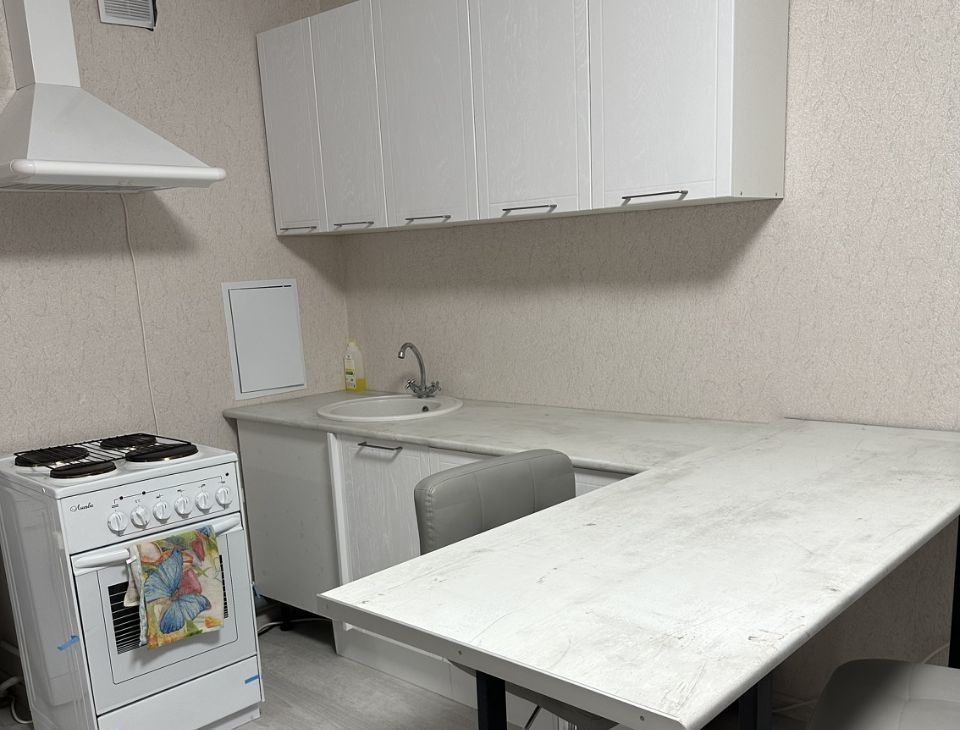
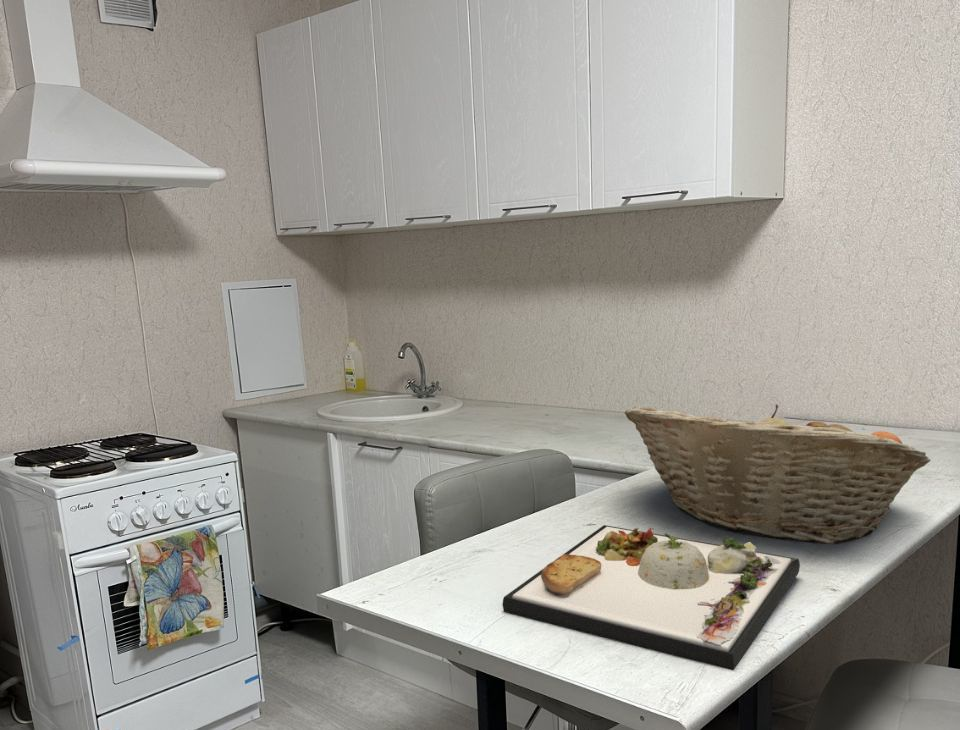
+ dinner plate [501,524,801,671]
+ fruit basket [624,404,931,545]
